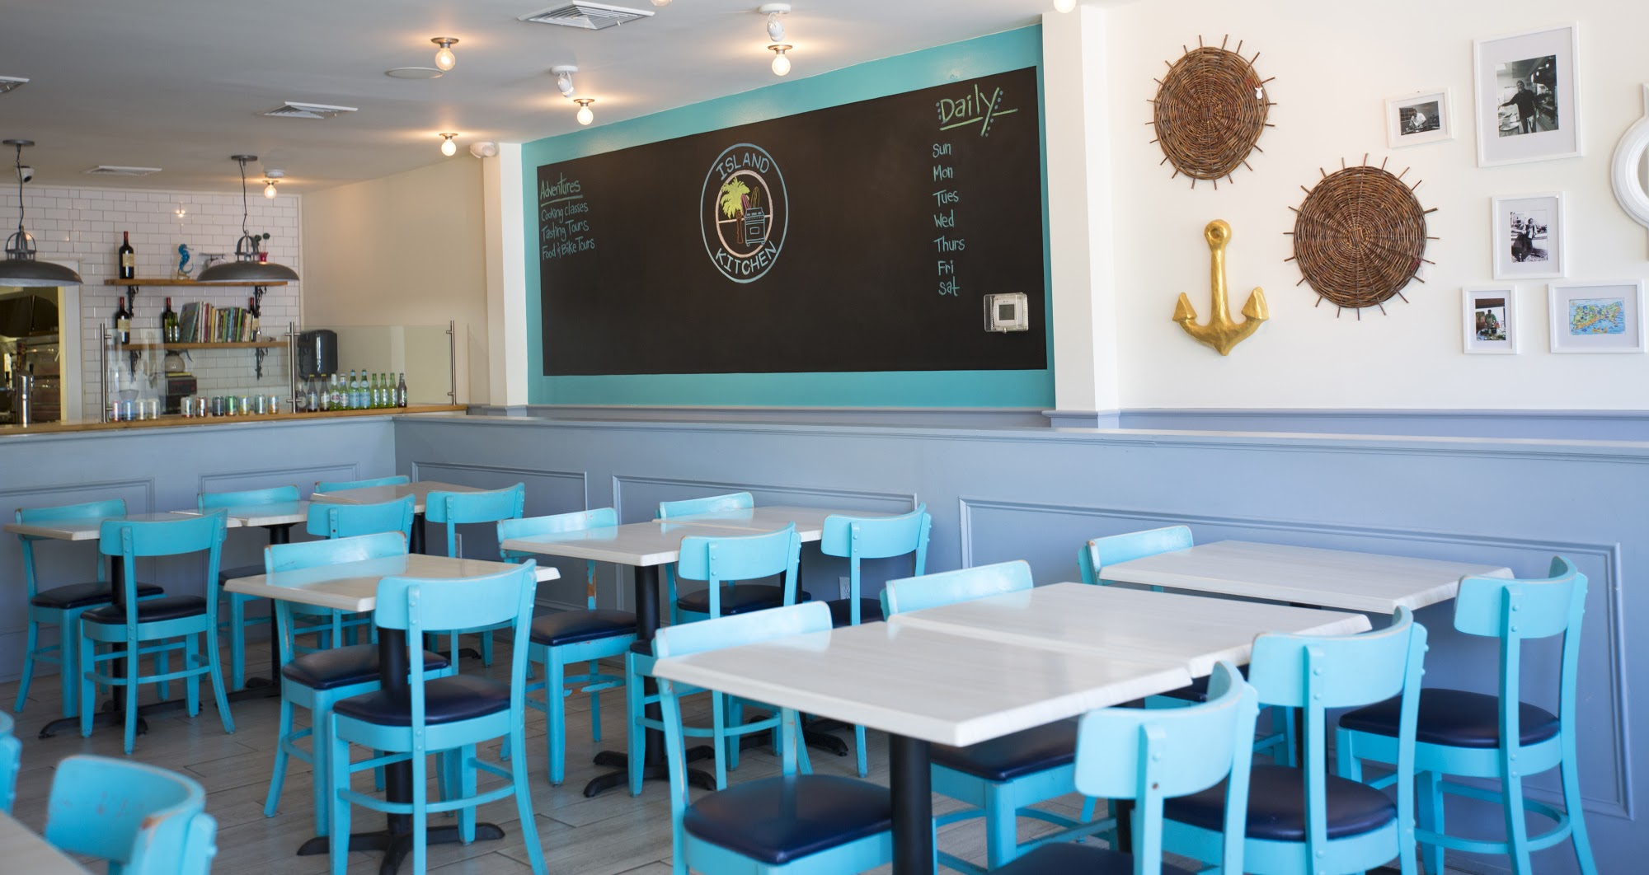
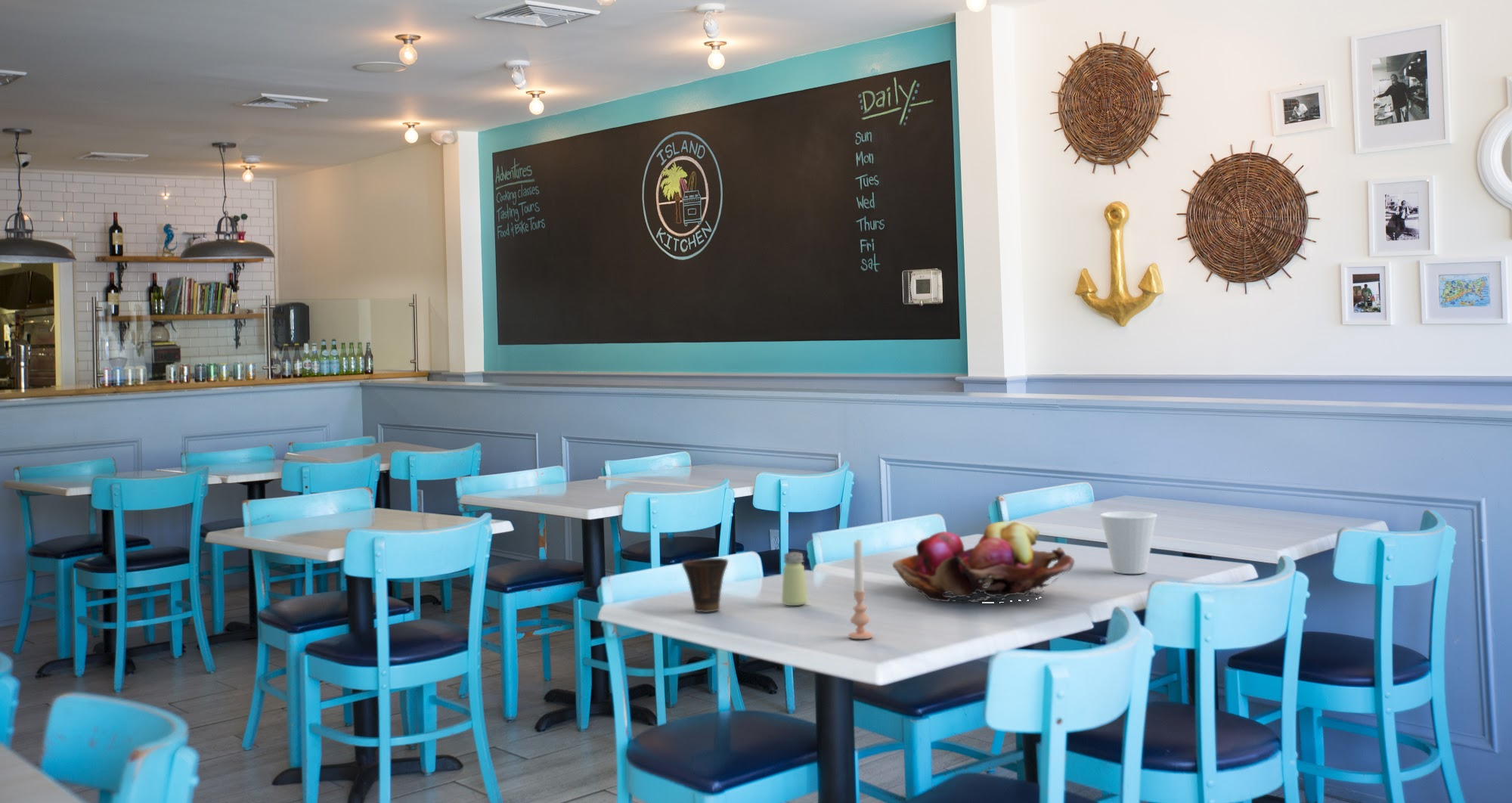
+ candle [847,538,874,640]
+ cup [681,557,729,613]
+ cup [1099,510,1158,575]
+ fruit basket [892,520,1075,603]
+ saltshaker [781,551,808,606]
